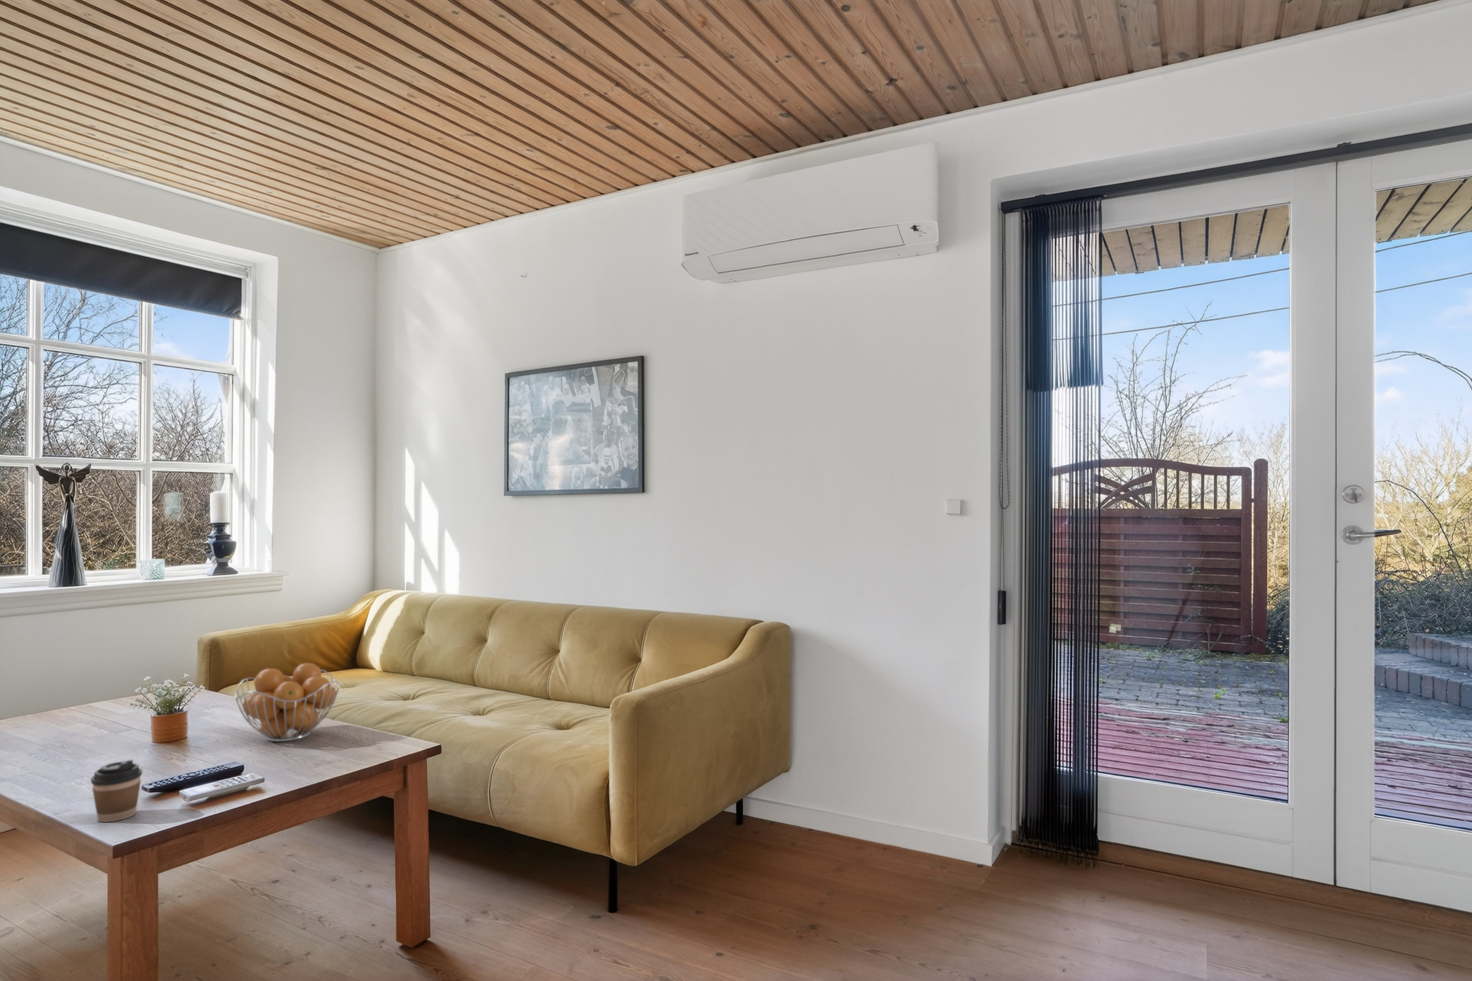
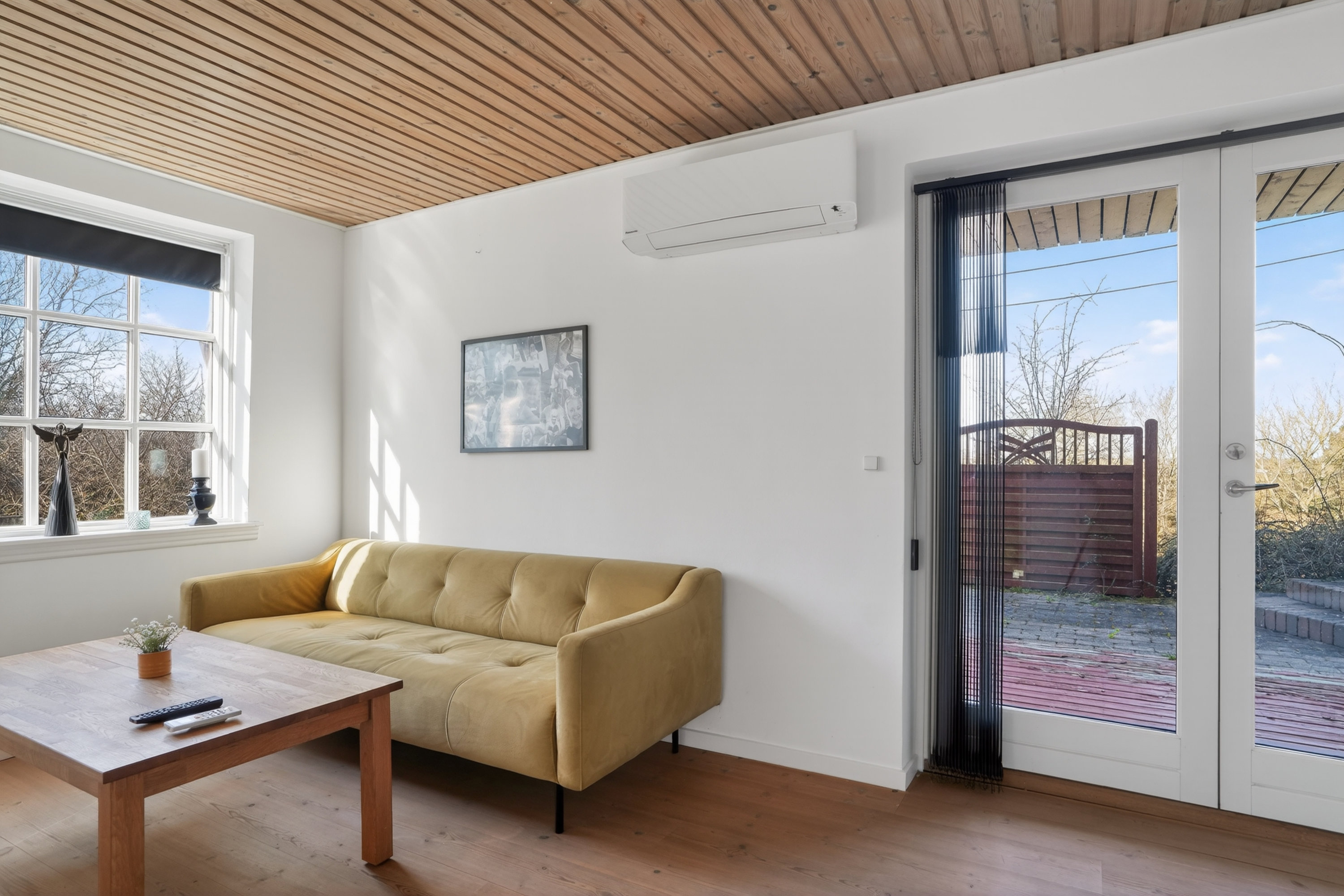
- coffee cup [90,759,142,822]
- fruit basket [234,662,341,742]
